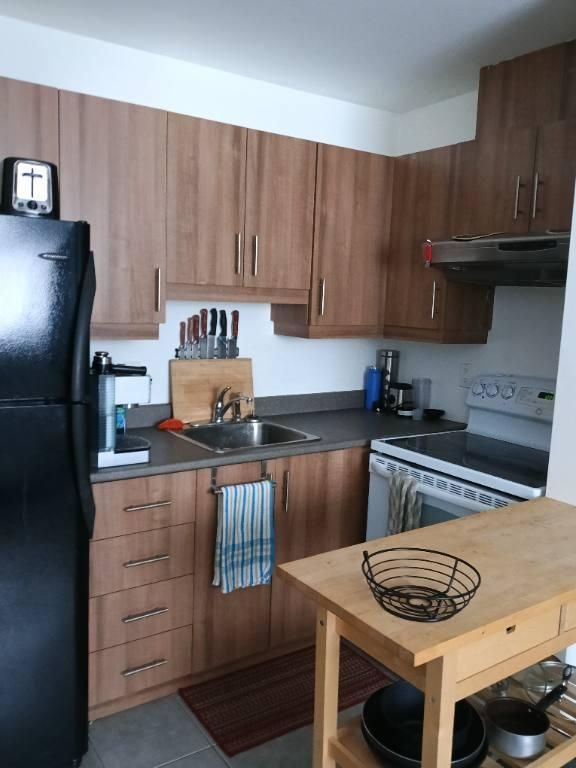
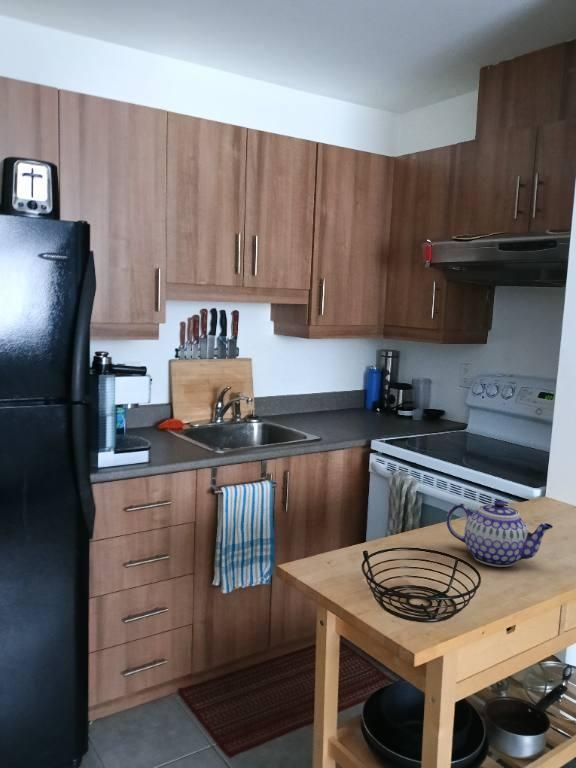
+ teapot [445,499,554,568]
